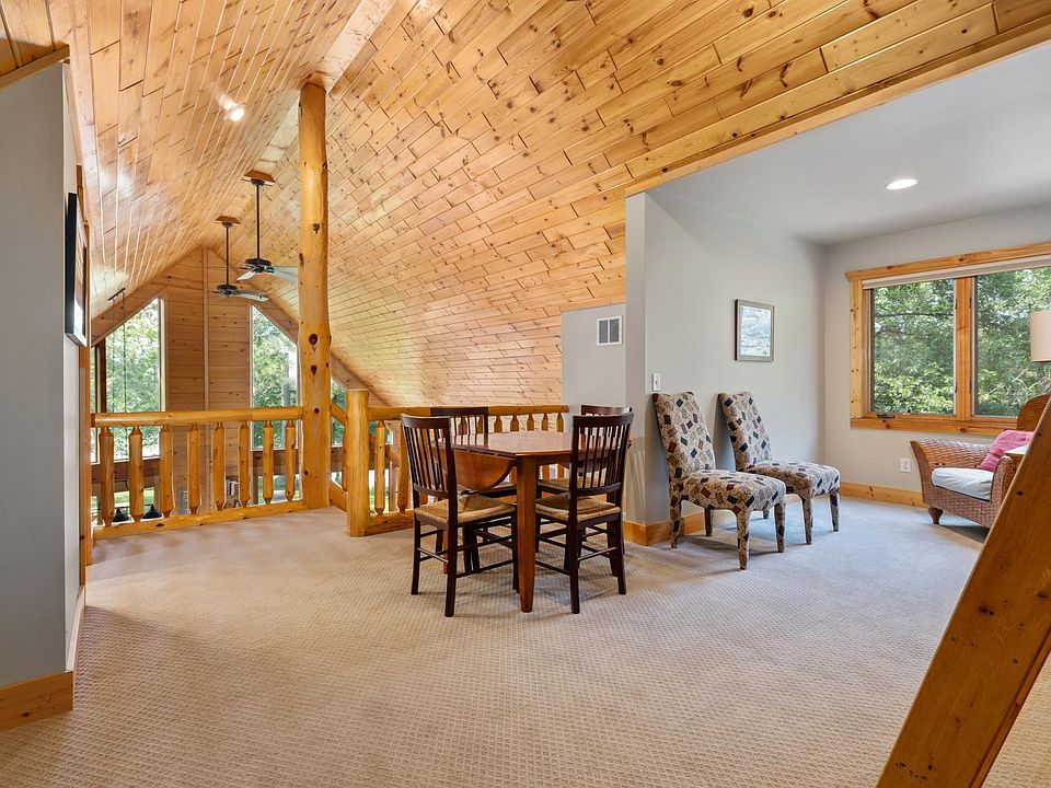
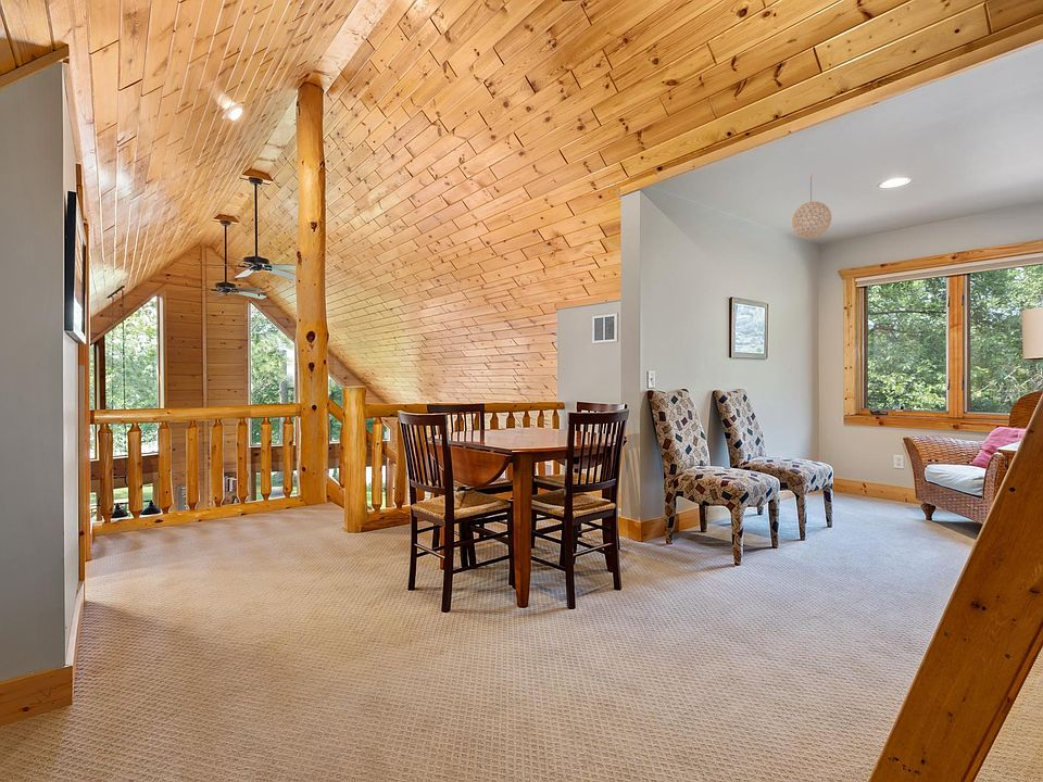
+ pendant light [790,173,832,240]
